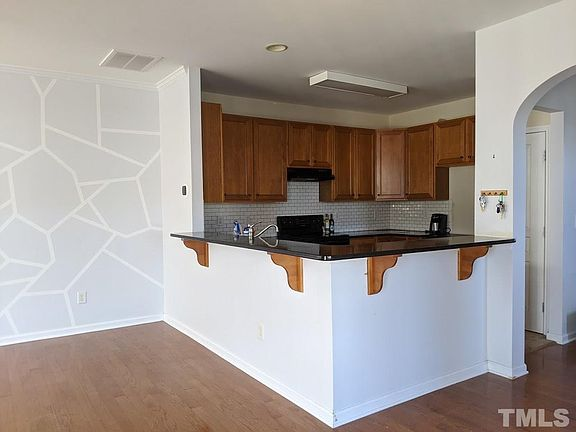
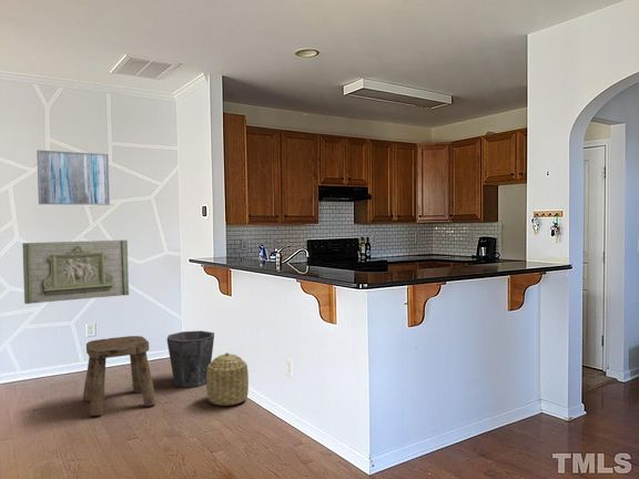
+ stool [82,335,158,417]
+ wall art [36,149,111,206]
+ basket [205,351,250,407]
+ decorative wall panel [21,240,130,305]
+ waste bin [165,329,215,388]
